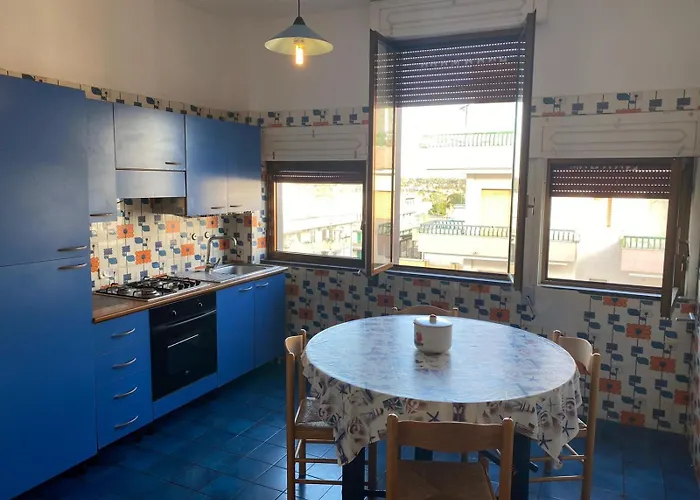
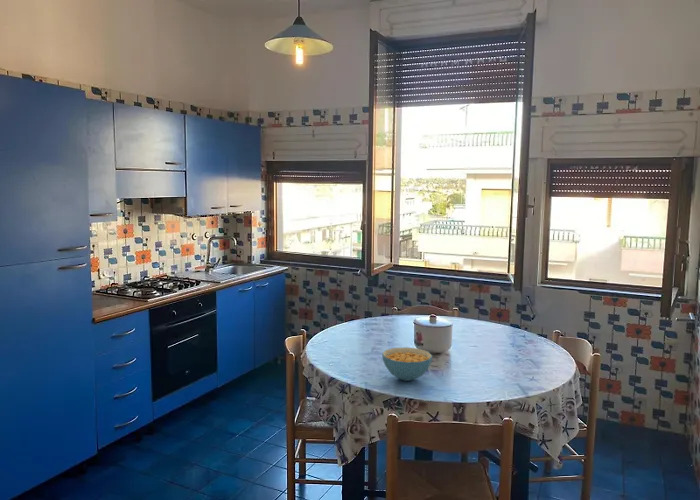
+ cereal bowl [381,346,433,382]
